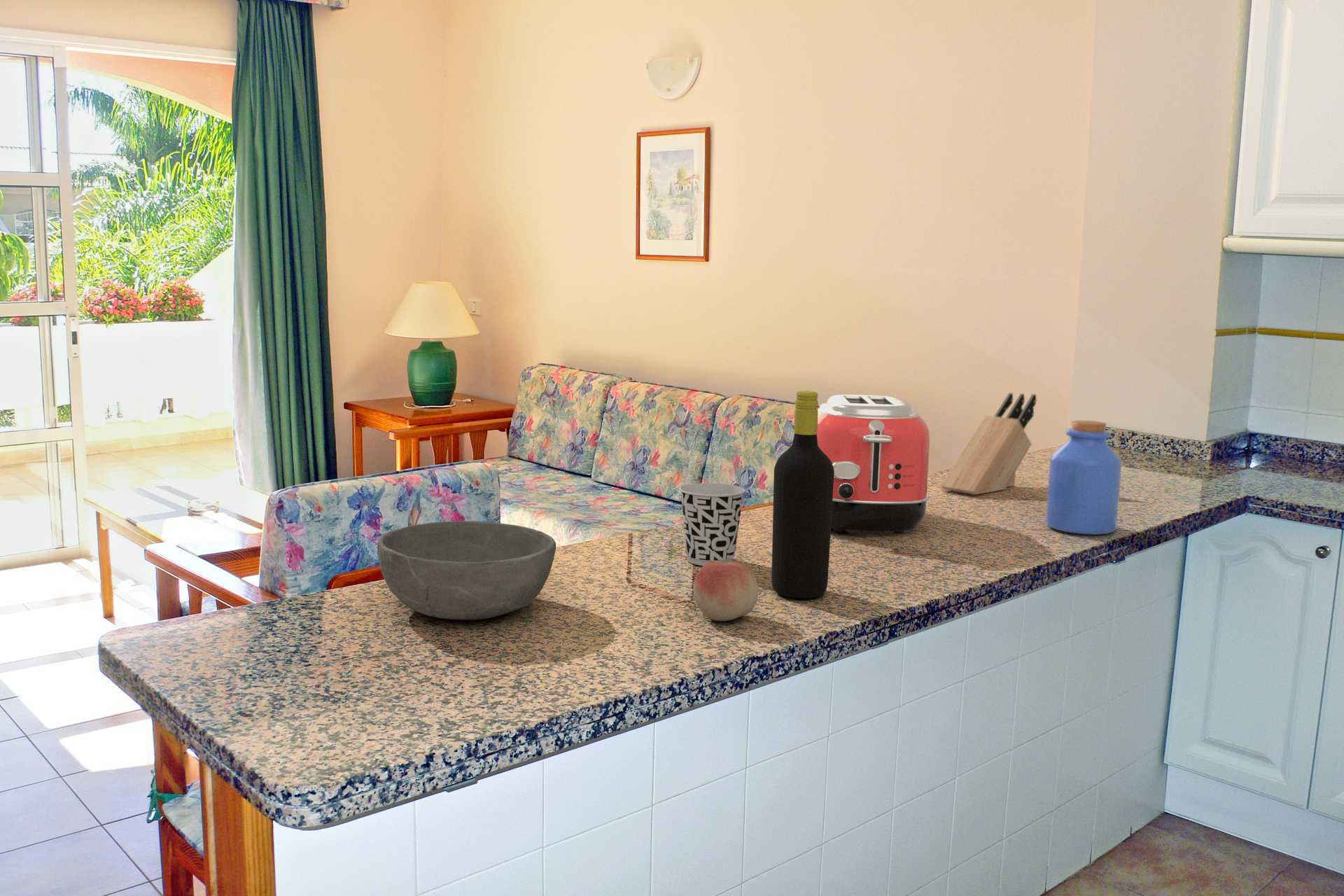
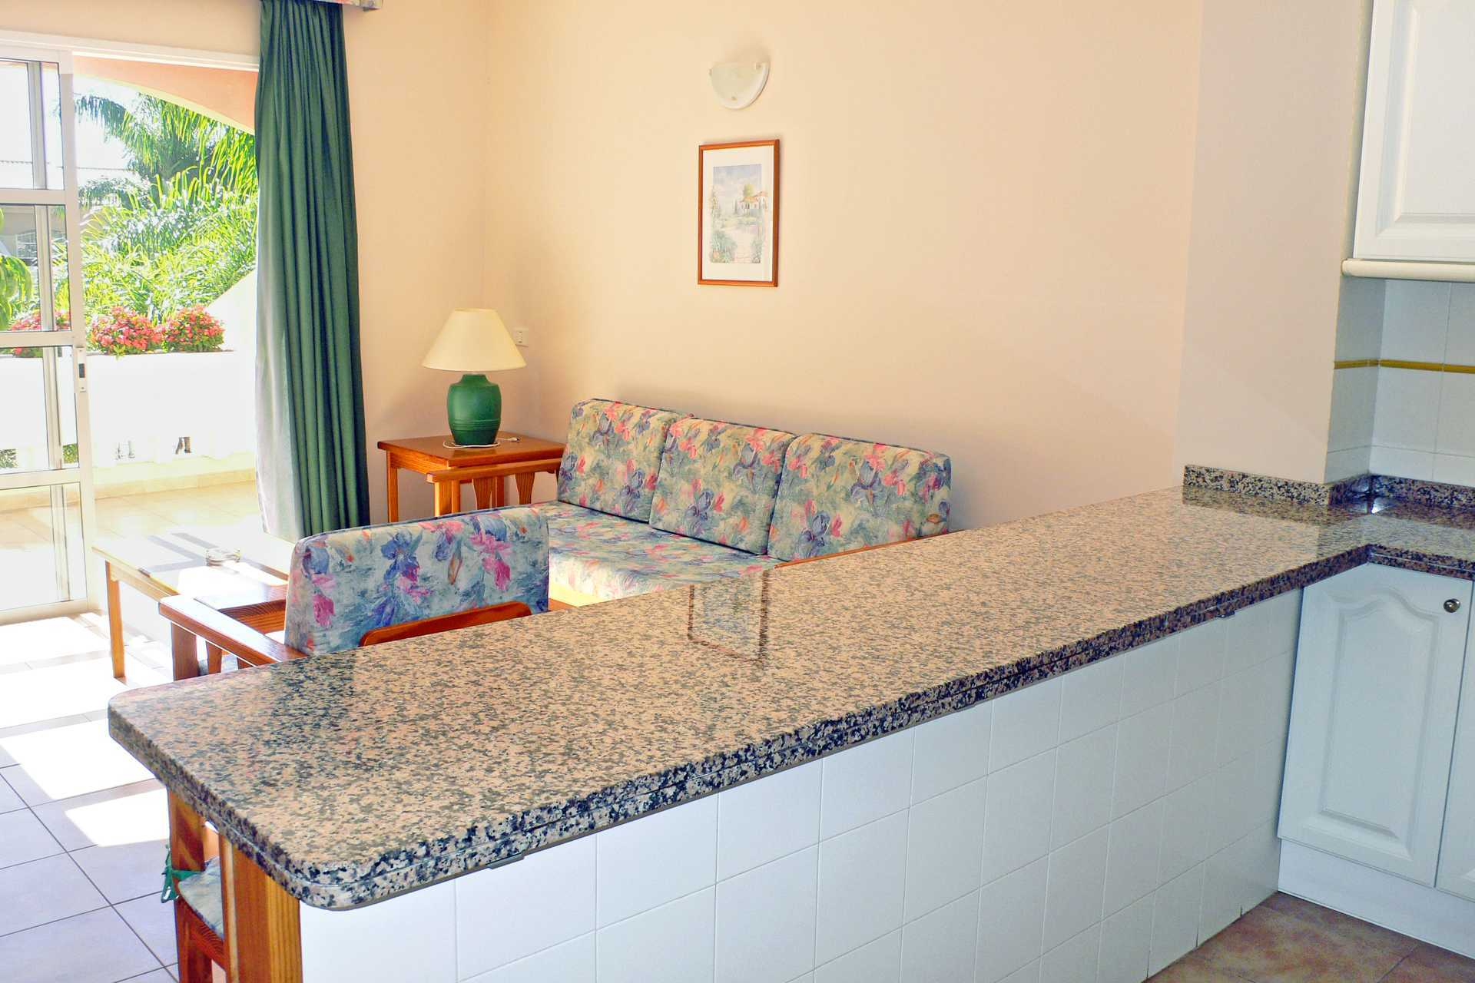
- knife block [940,392,1037,496]
- jar [1045,420,1123,535]
- toaster [817,394,930,534]
- fruit [692,561,759,622]
- bowl [377,520,556,620]
- cup [679,482,745,566]
- bottle [771,390,834,599]
